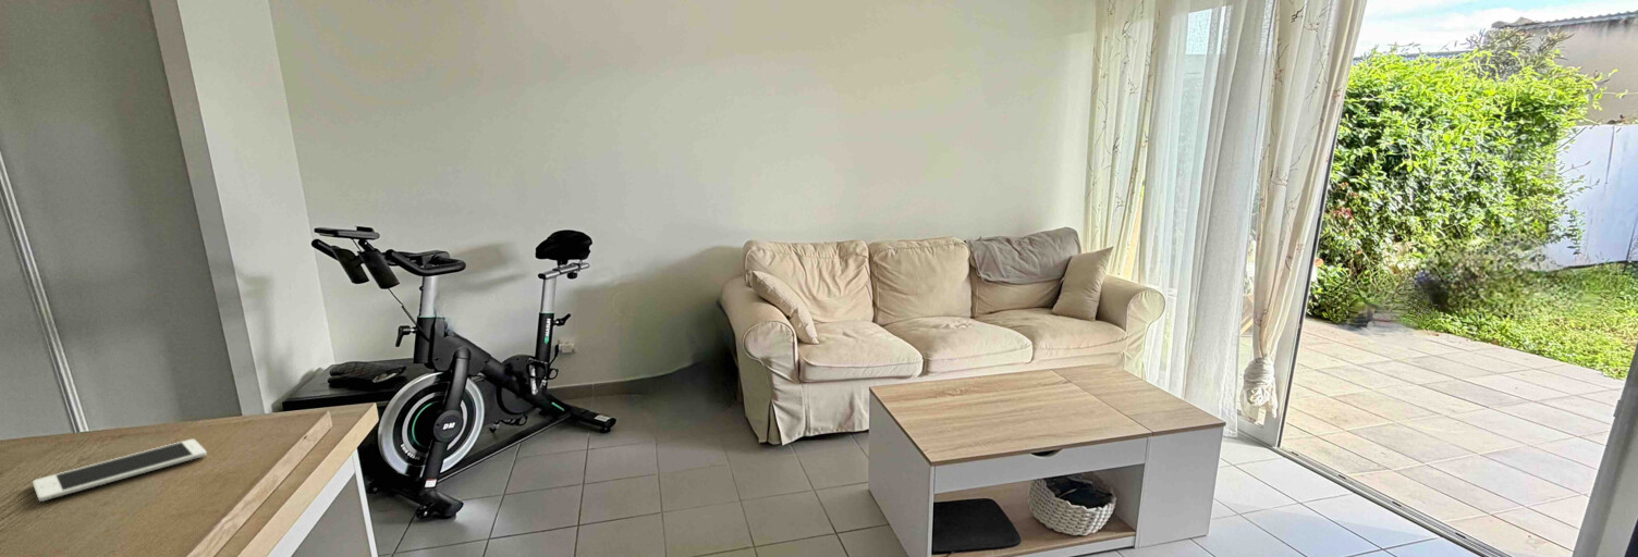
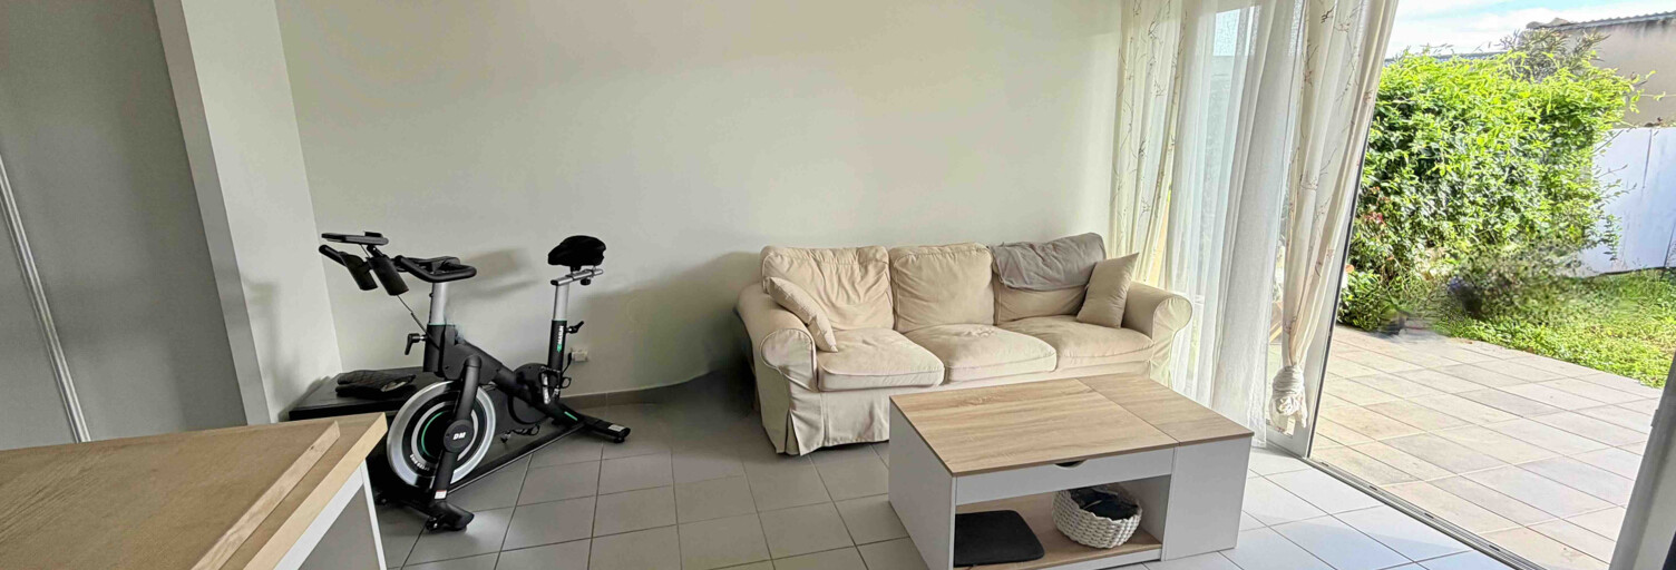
- cell phone [32,438,208,503]
